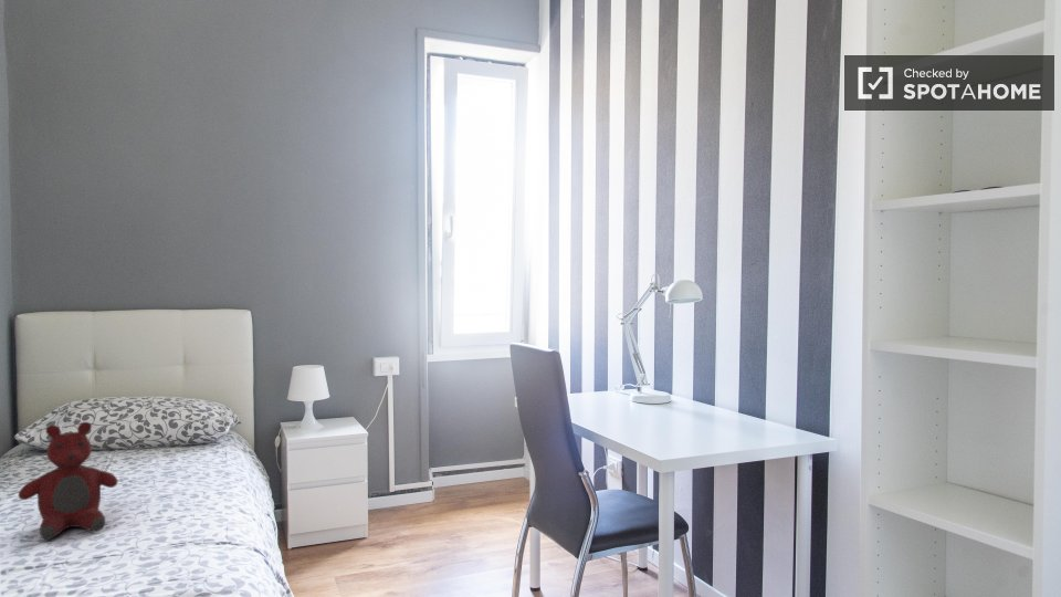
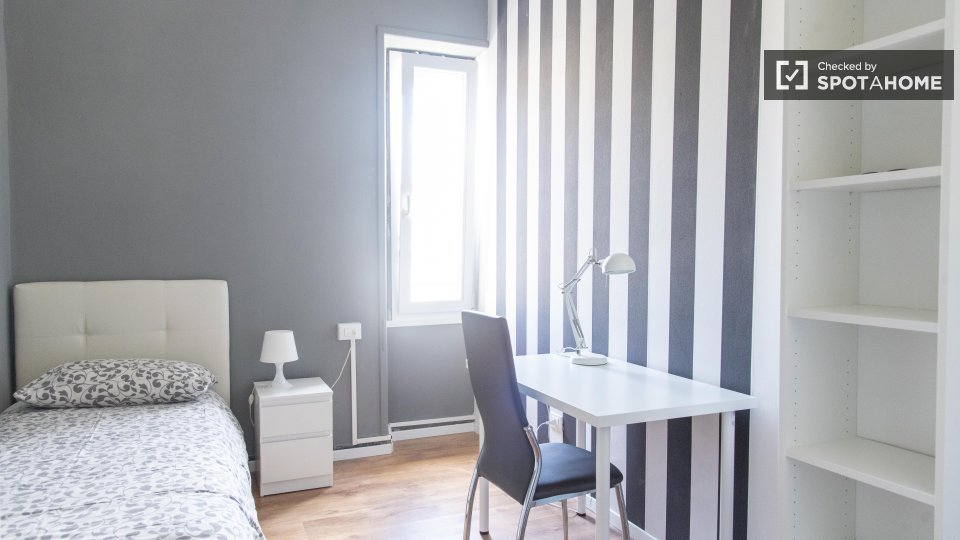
- teddy bear [18,421,119,541]
